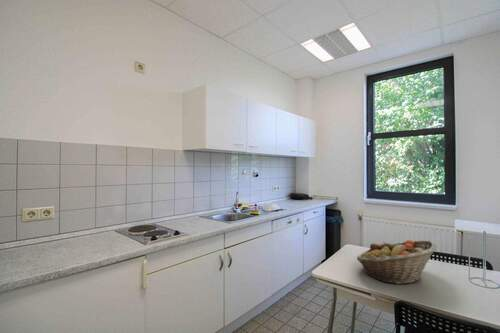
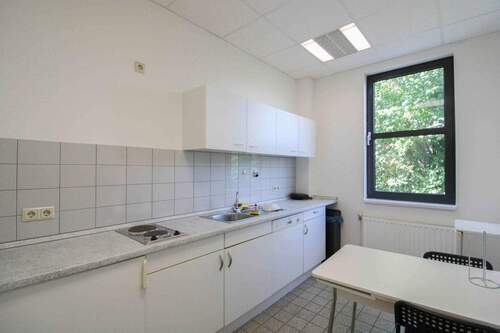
- fruit basket [356,239,438,285]
